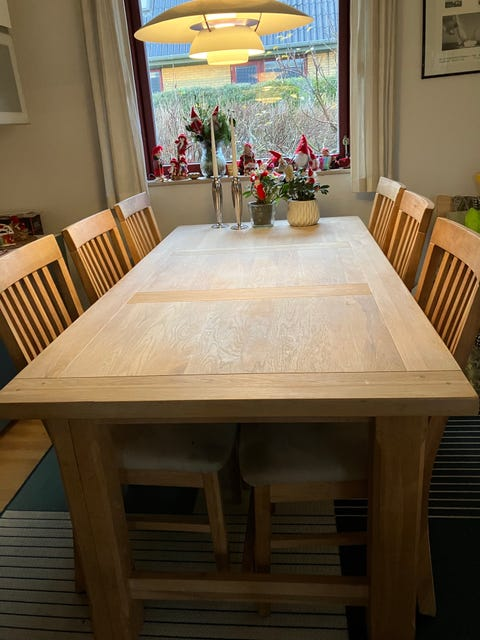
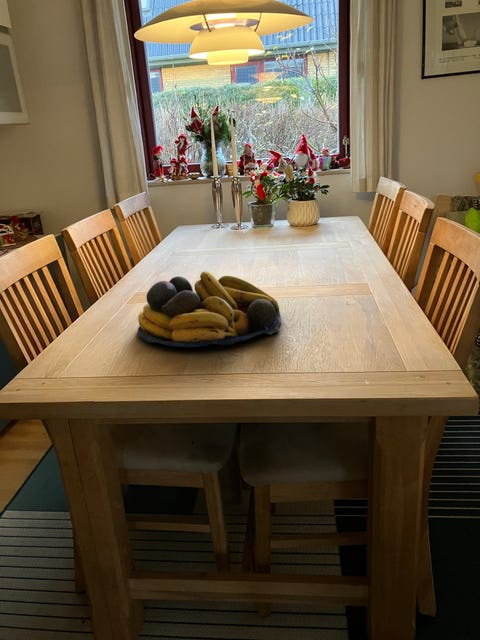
+ fruit bowl [137,270,282,348]
